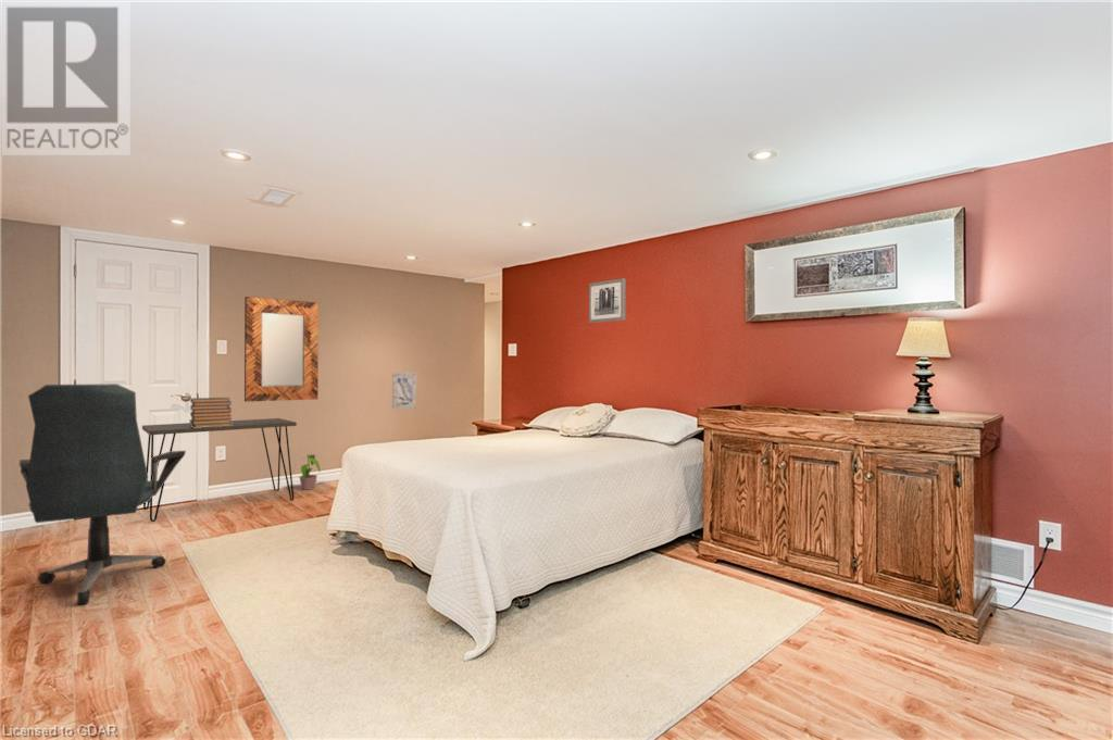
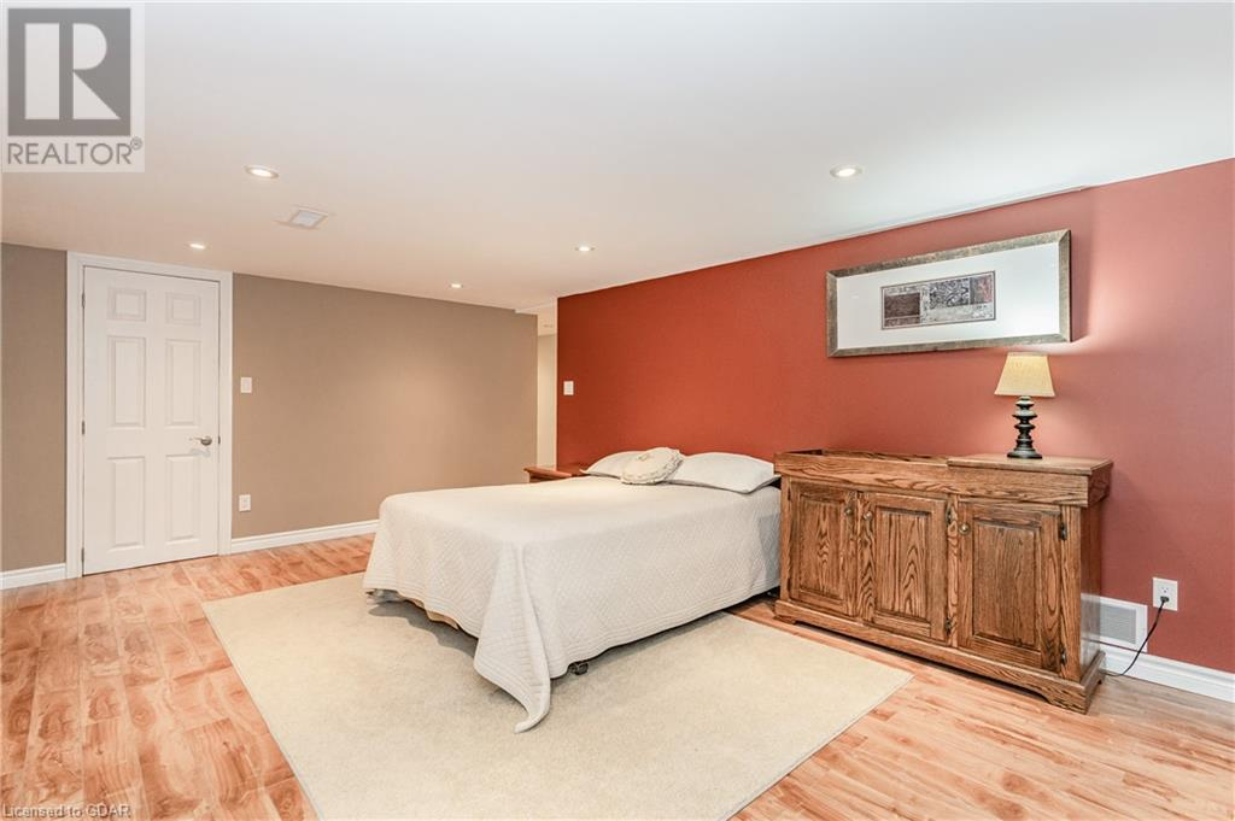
- wall art [588,277,627,324]
- office chair [18,382,187,606]
- home mirror [243,296,320,403]
- book stack [189,397,233,428]
- potted plant [292,453,322,491]
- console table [141,417,298,523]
- wall art [391,372,417,410]
